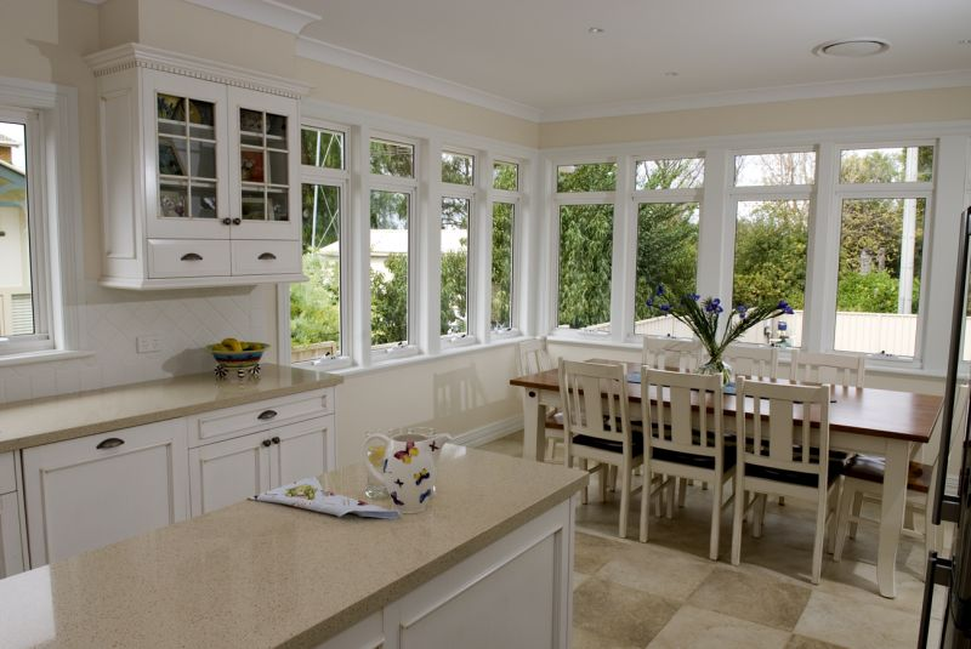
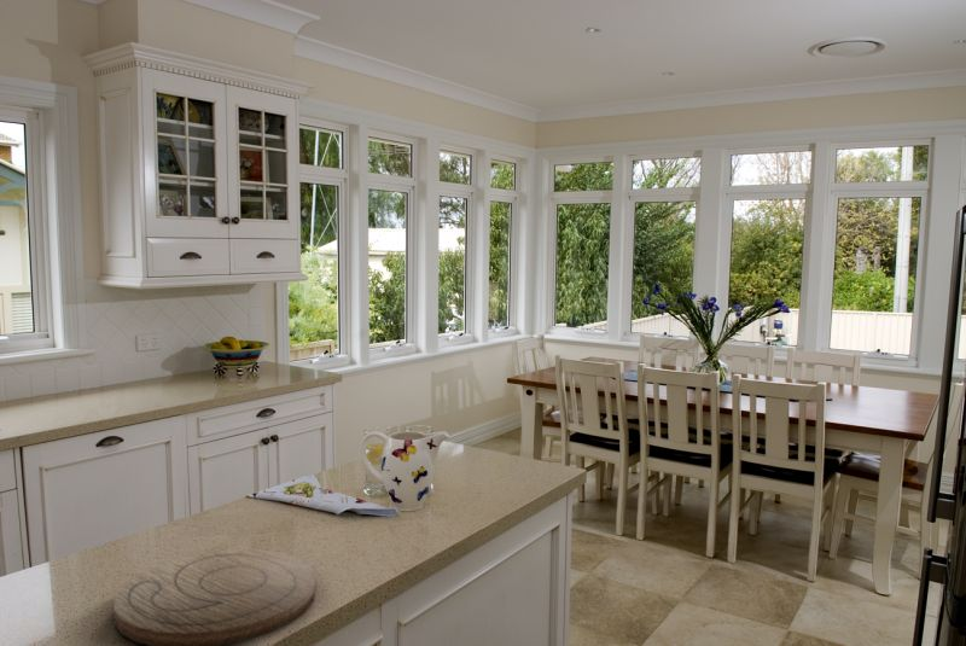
+ cutting board [112,548,316,646]
